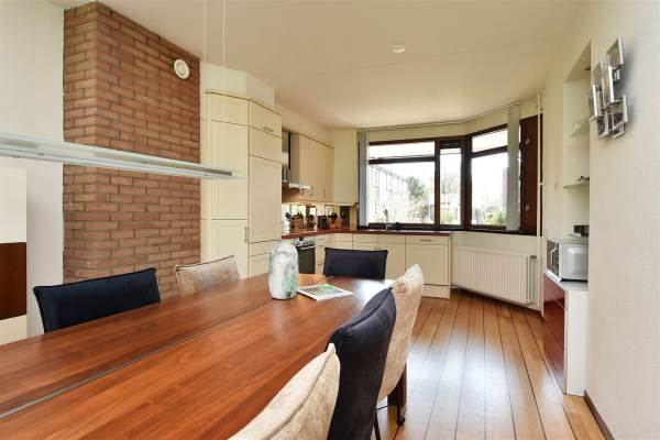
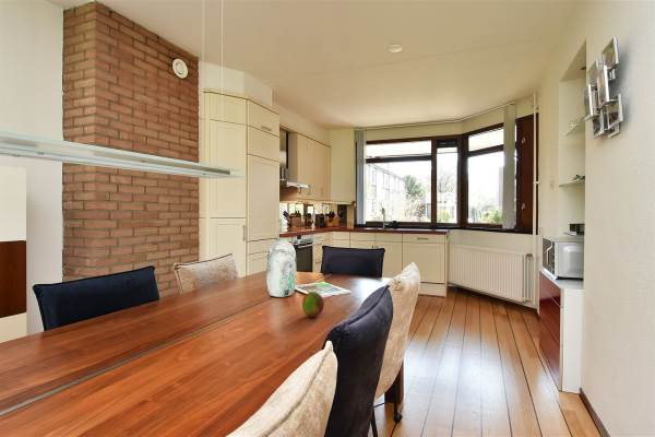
+ fruit [301,291,325,318]
